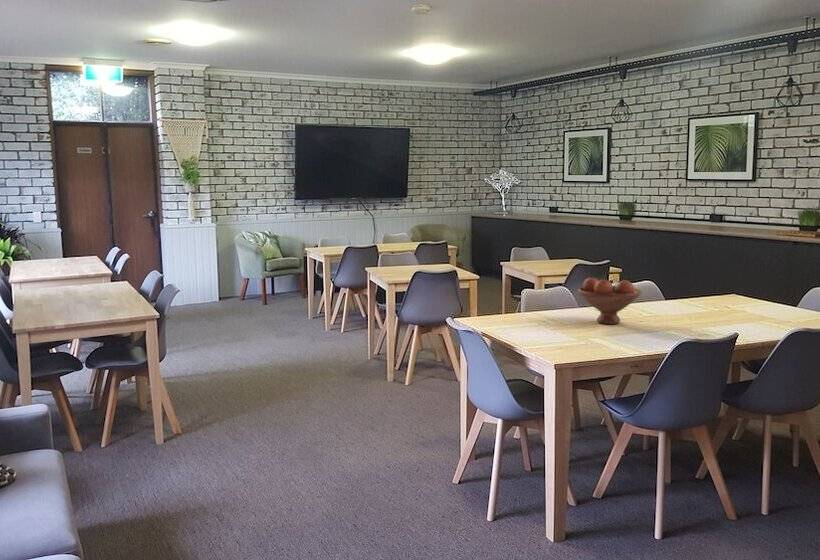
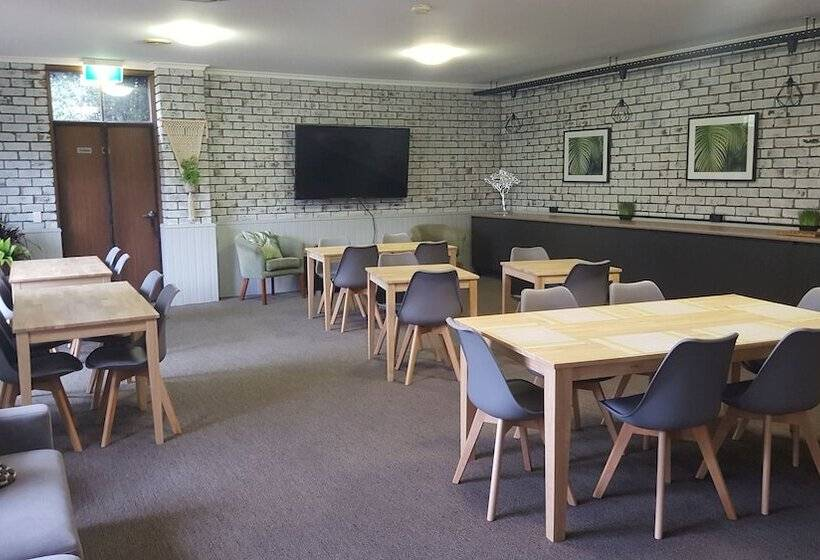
- fruit bowl [577,277,643,325]
